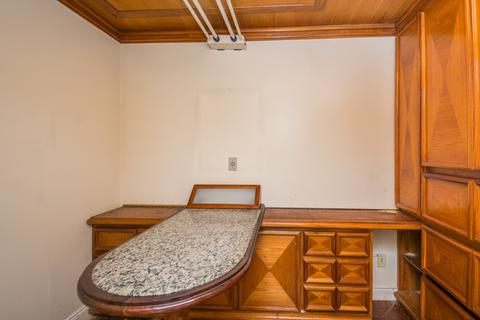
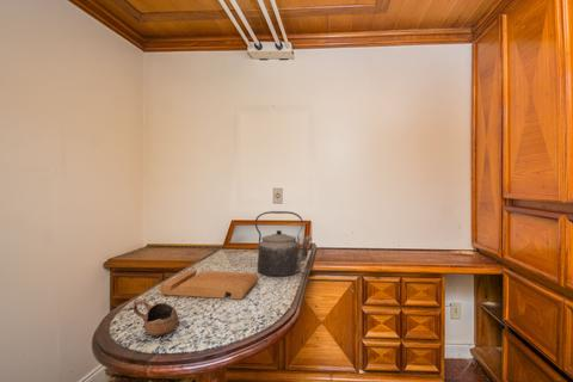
+ kettle [254,210,313,277]
+ cutting board [159,270,259,301]
+ cup [133,298,179,337]
